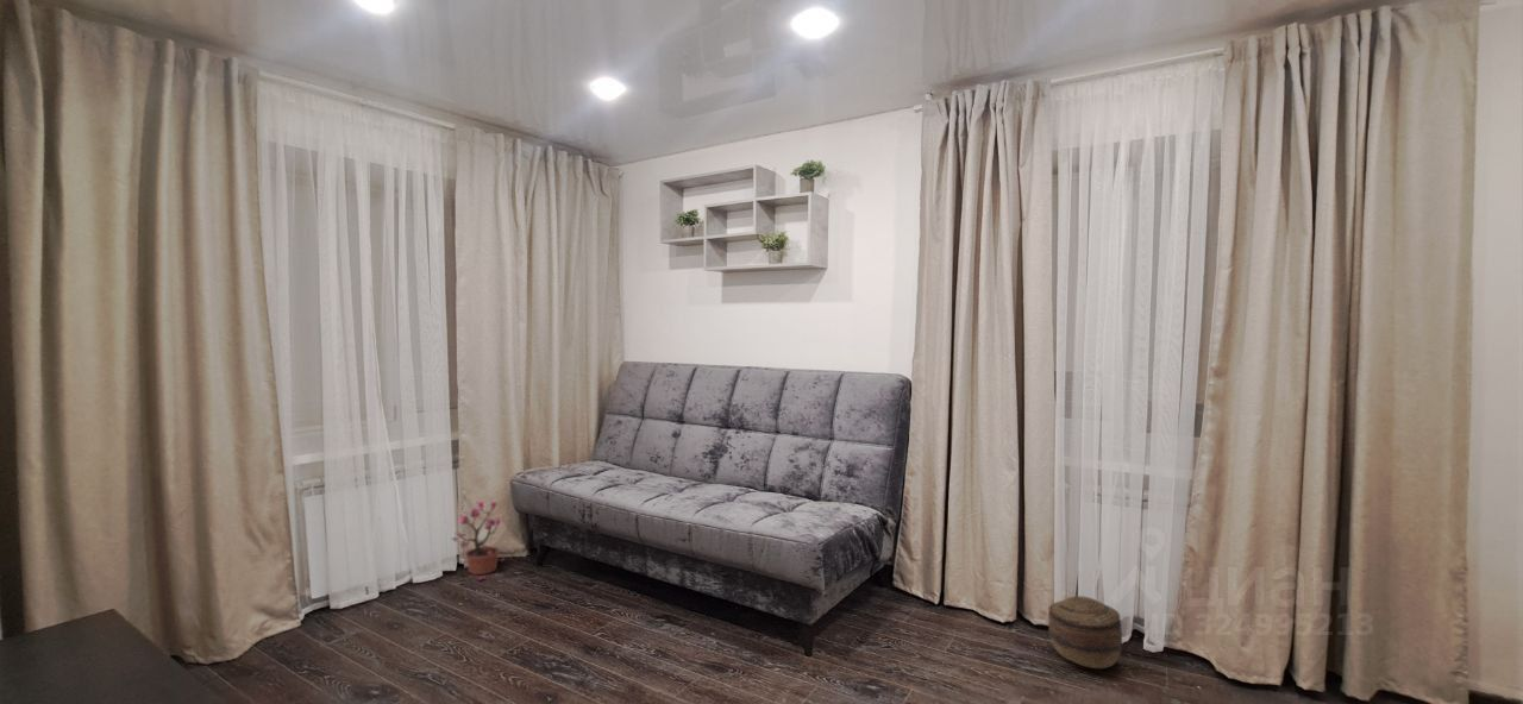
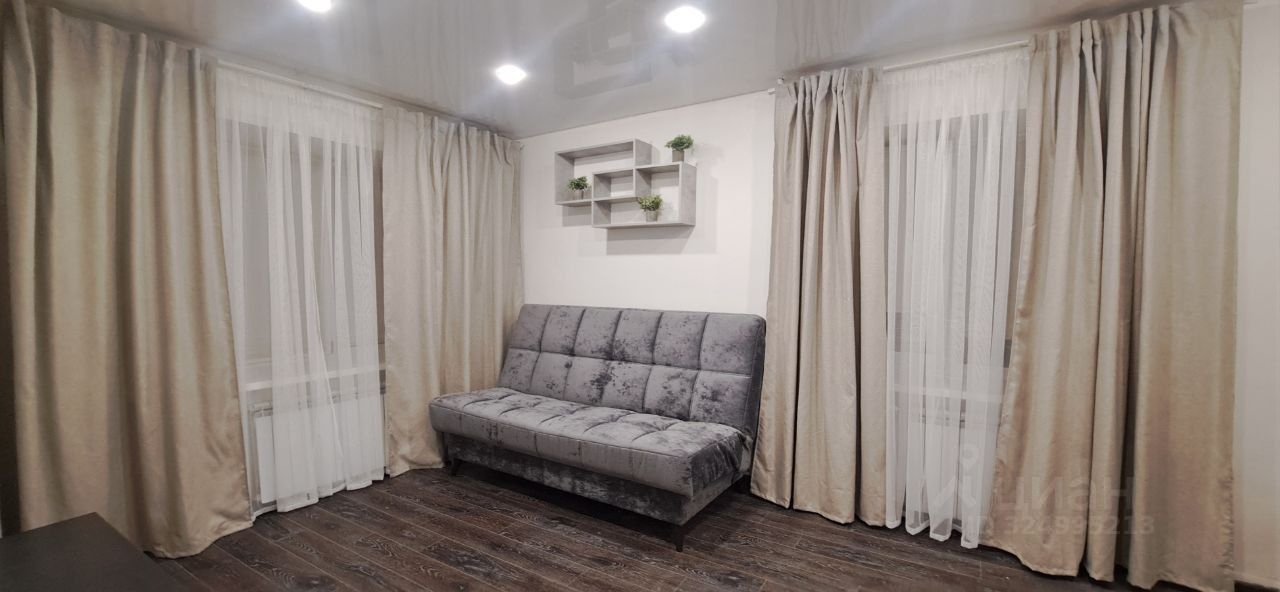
- potted plant [451,498,507,582]
- basket [1047,595,1123,670]
